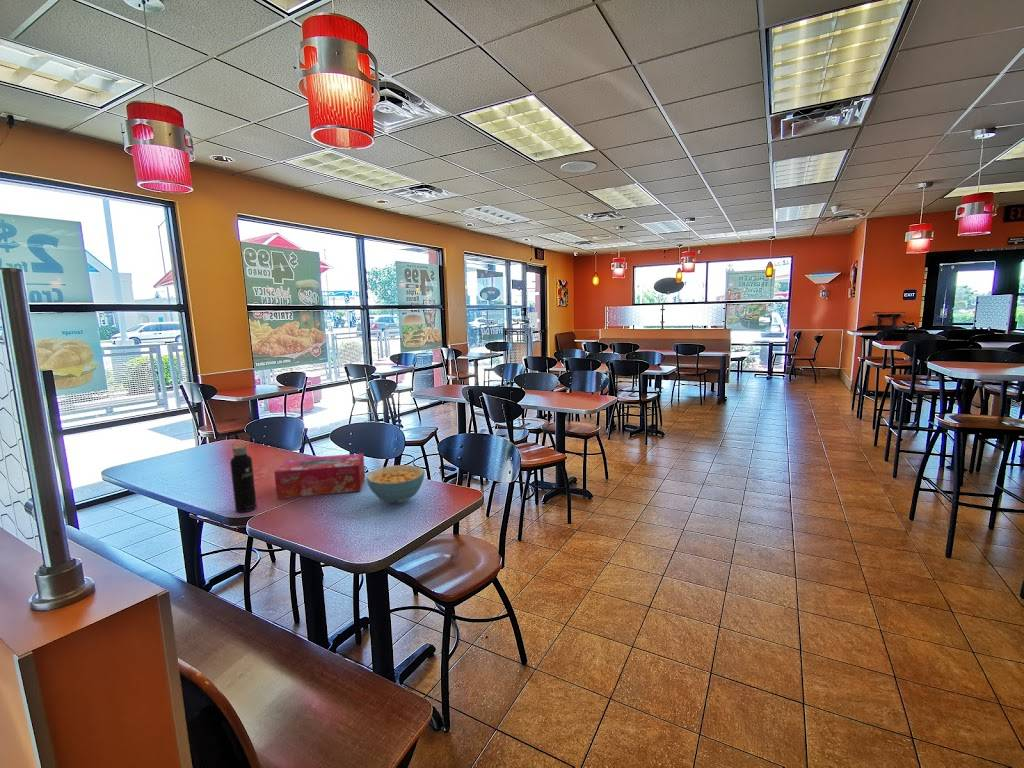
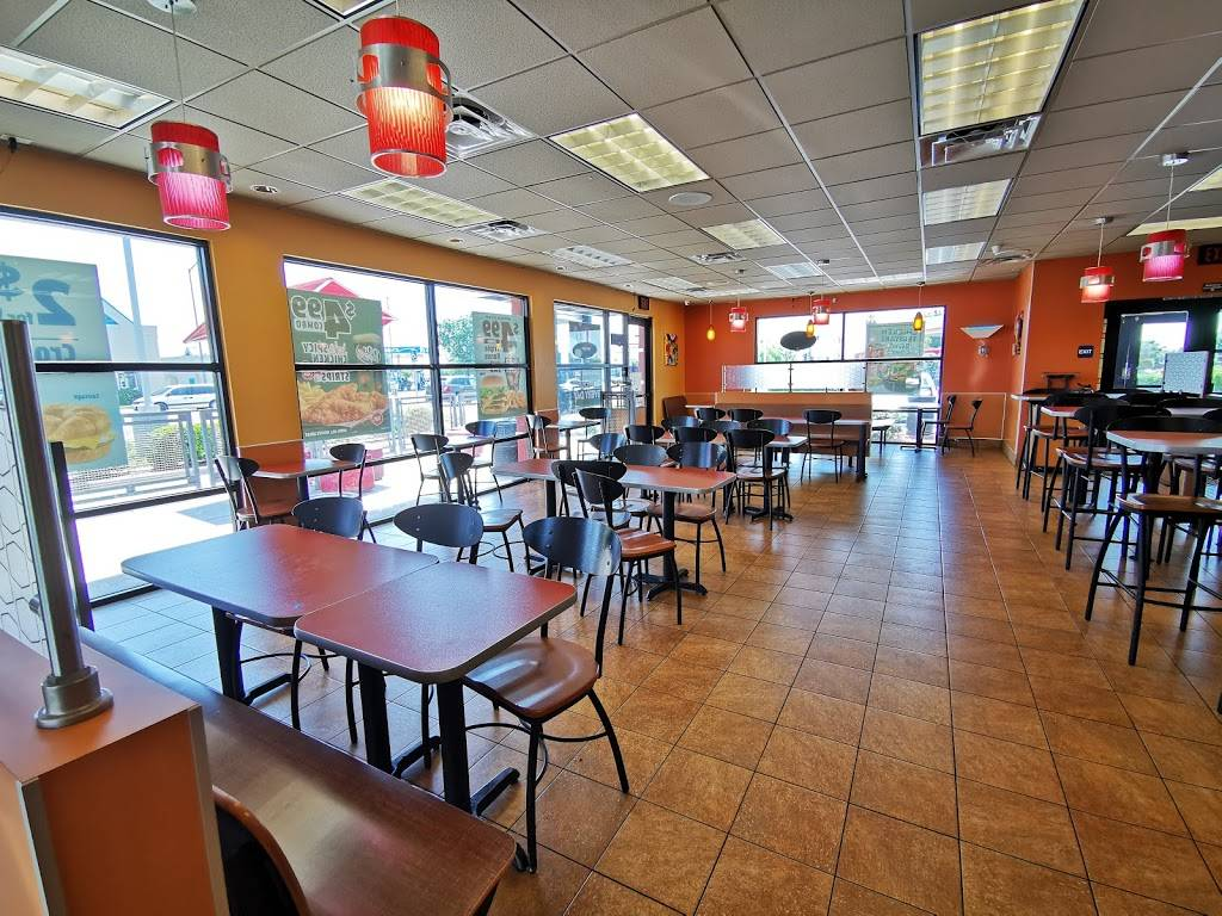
- water bottle [229,439,258,513]
- tissue box [273,453,366,499]
- cereal bowl [365,464,426,504]
